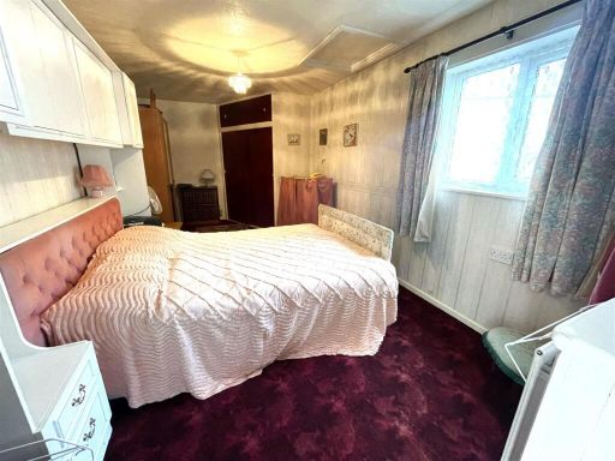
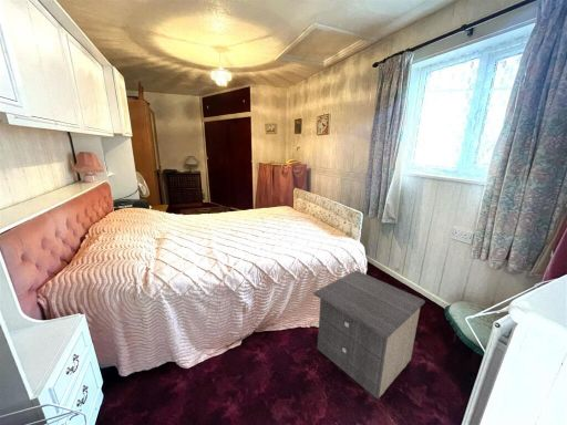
+ nightstand [312,269,426,400]
